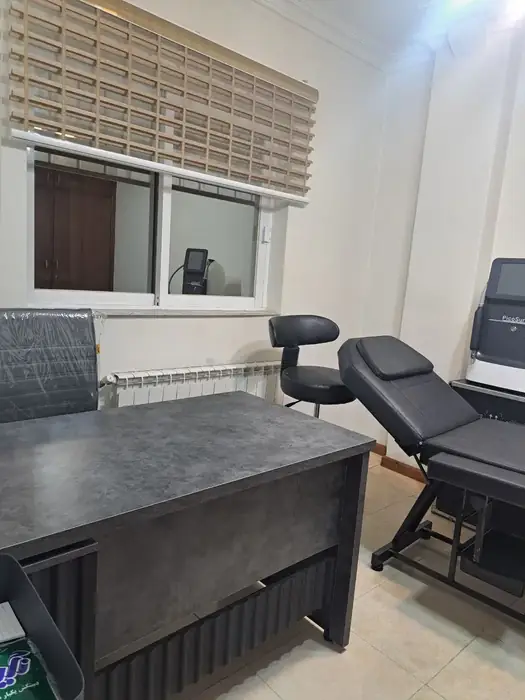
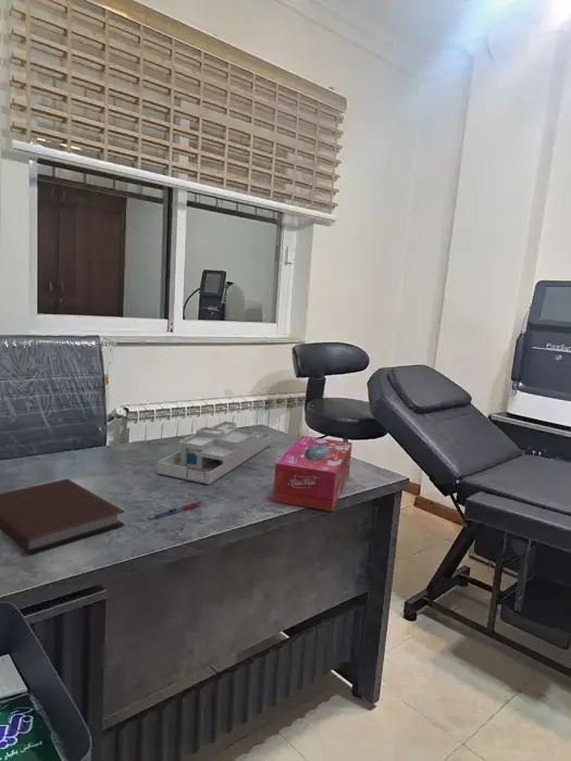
+ pen [147,500,202,521]
+ tissue box [272,435,353,512]
+ desk organizer [157,421,273,486]
+ notebook [0,477,126,554]
